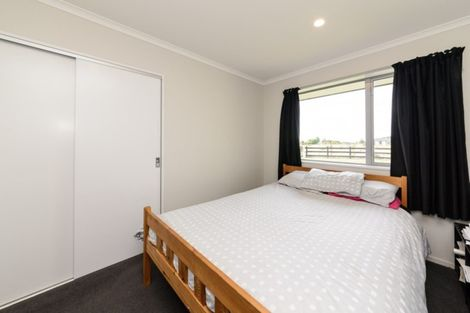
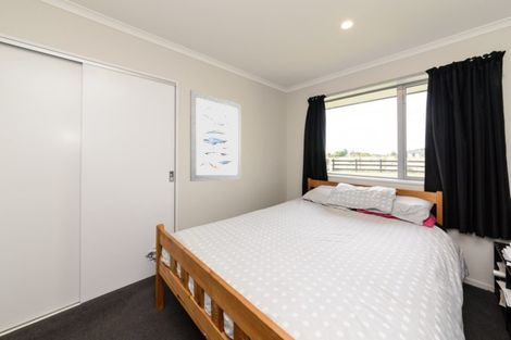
+ wall art [189,89,242,182]
